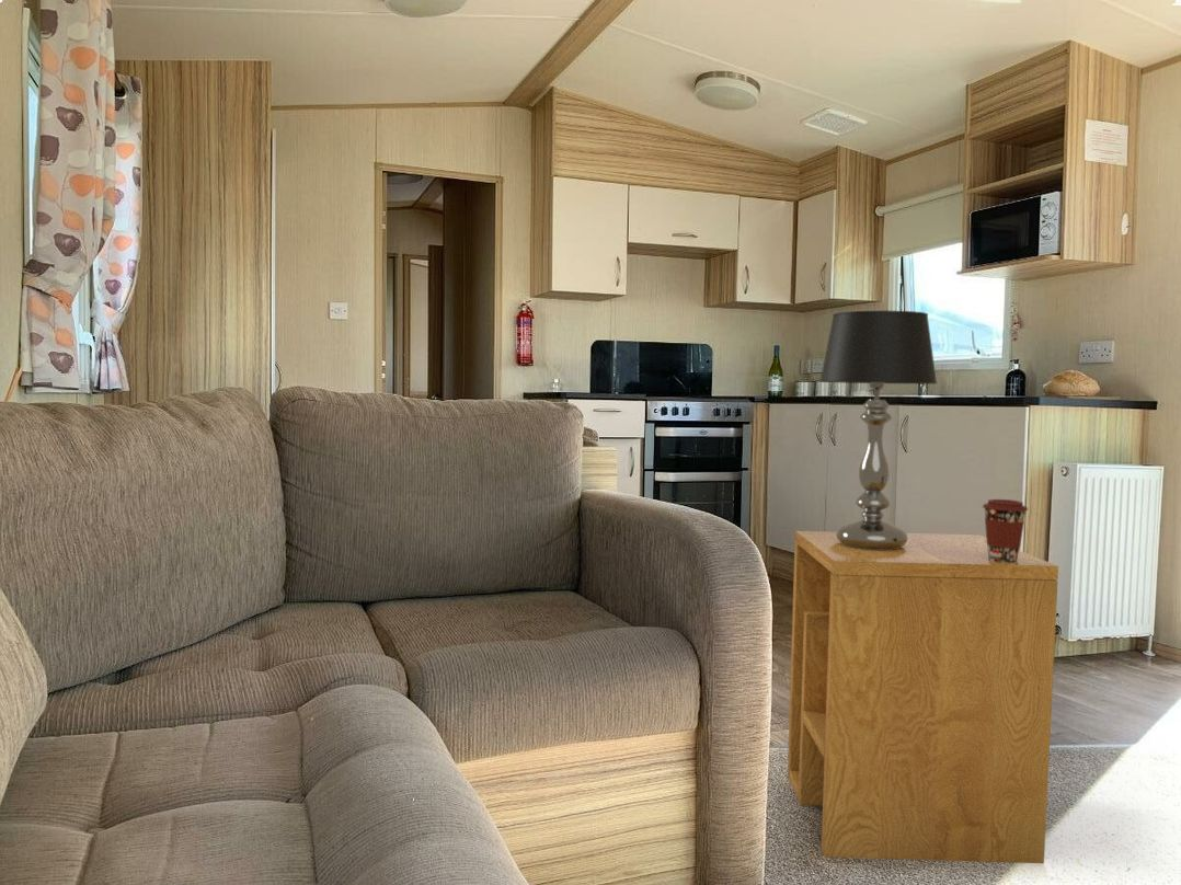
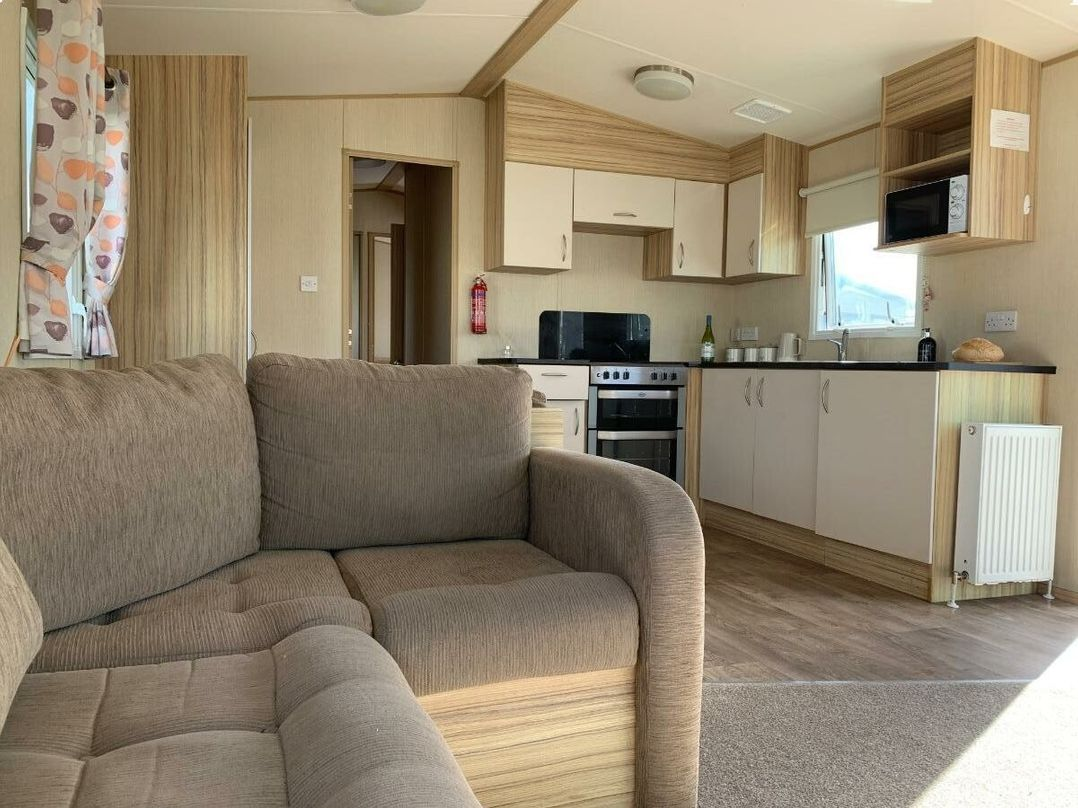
- coffee cup [982,498,1029,563]
- table lamp [818,310,938,550]
- side table [787,530,1059,864]
